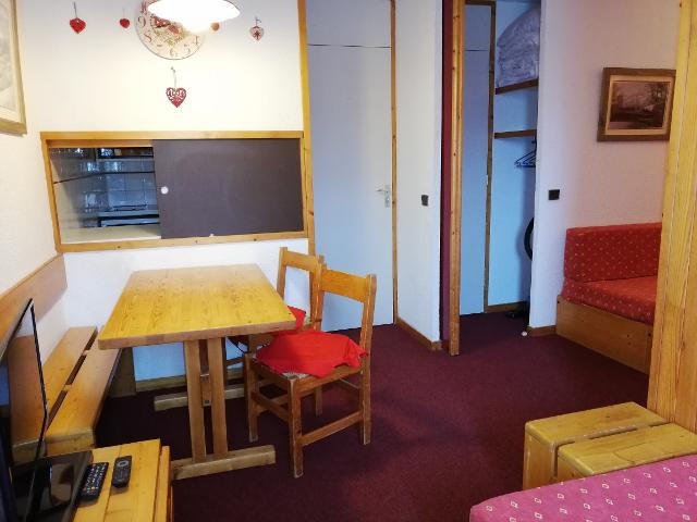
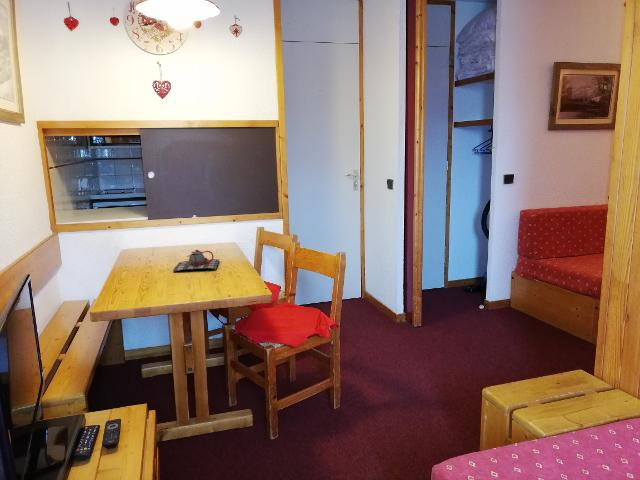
+ teapot [172,249,220,273]
